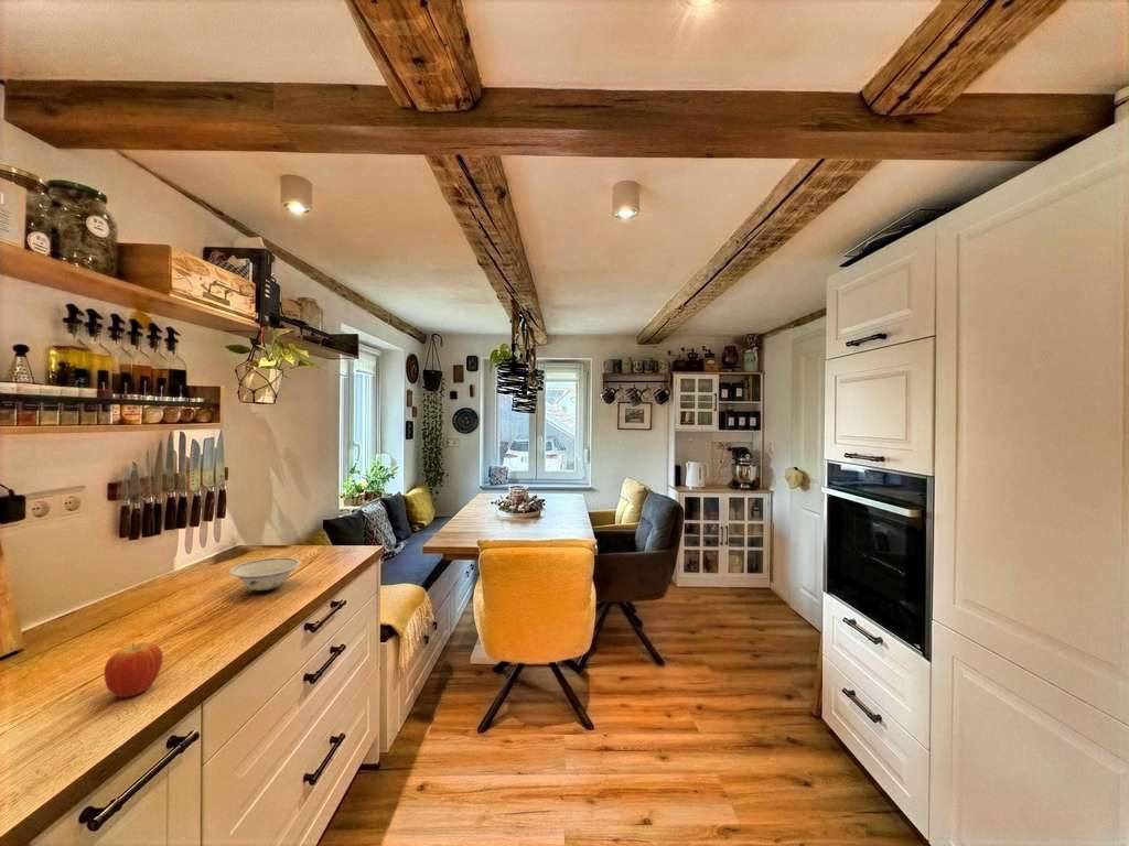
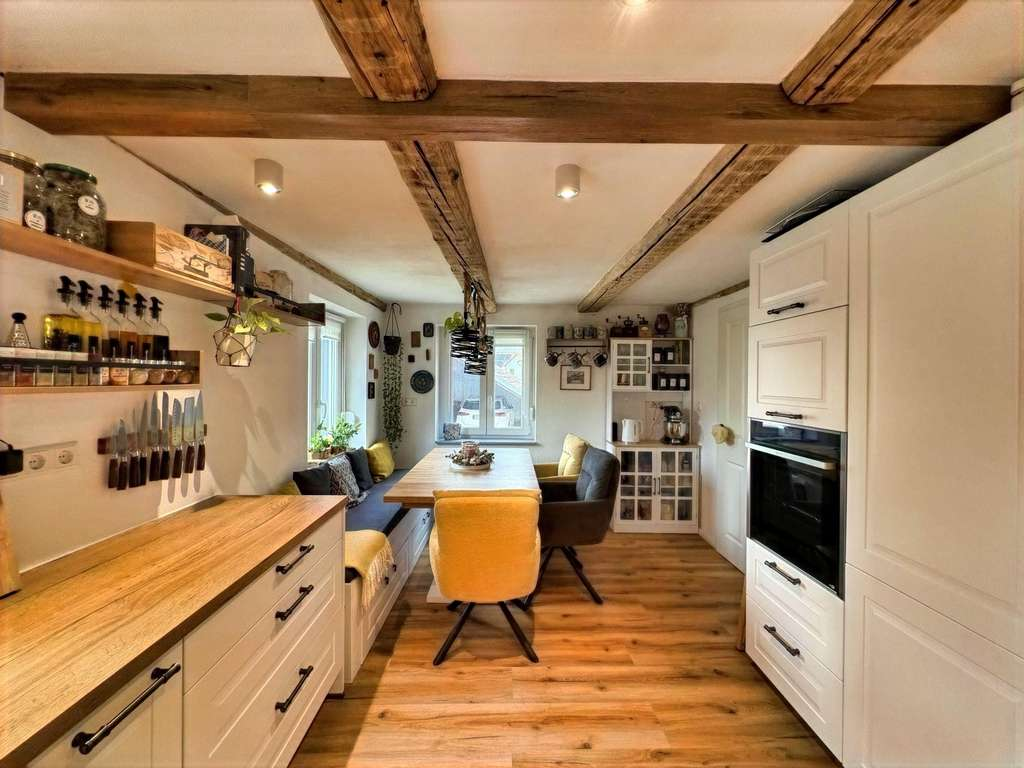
- bowl [228,556,303,593]
- fruit [104,641,164,698]
